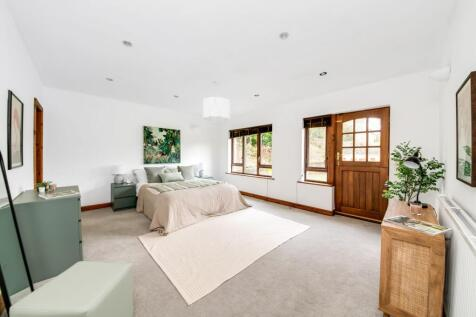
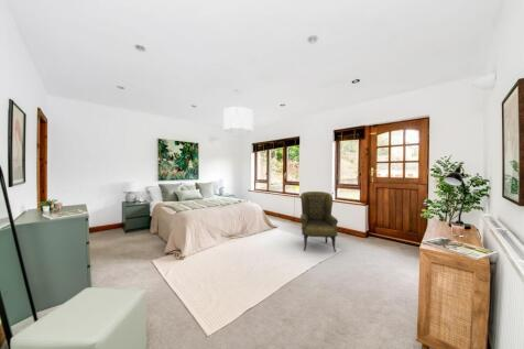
+ armchair [299,190,339,253]
